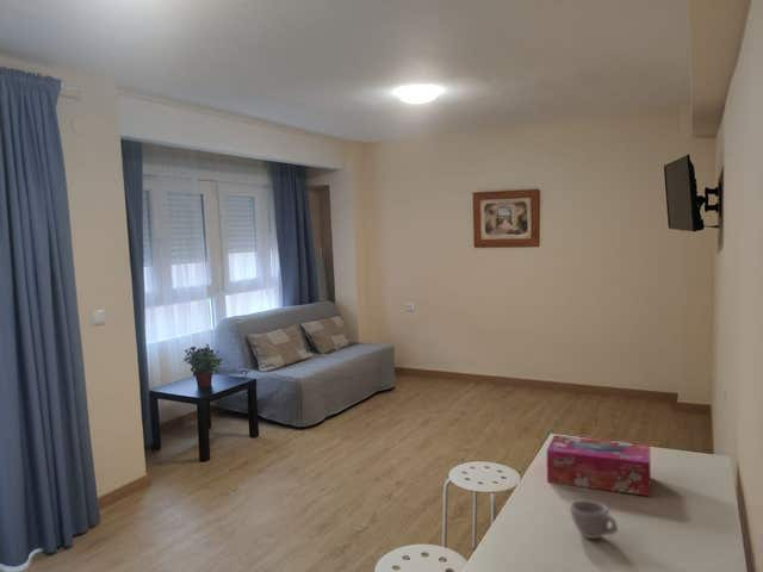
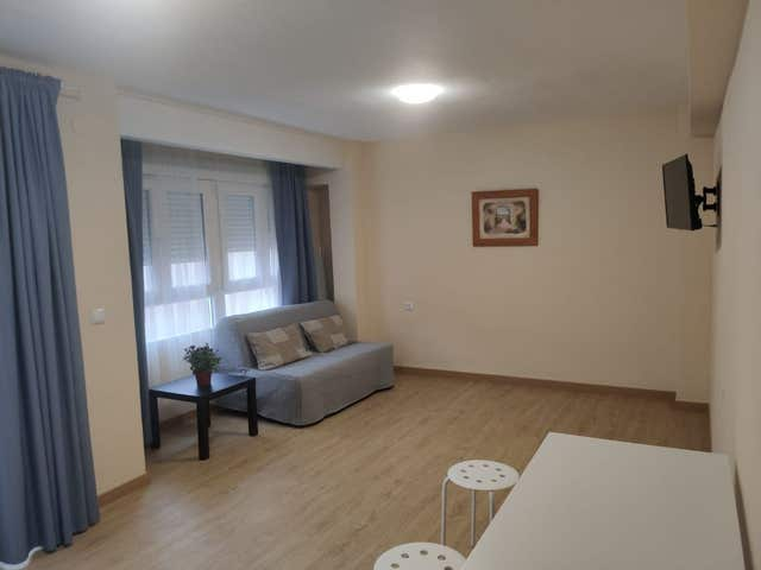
- cup [569,499,619,540]
- tissue box [546,434,652,497]
